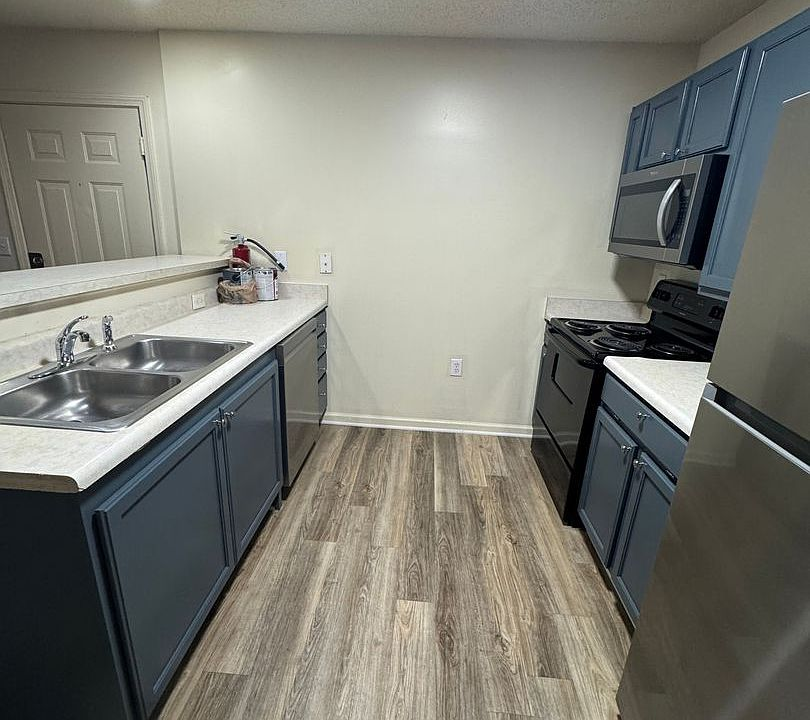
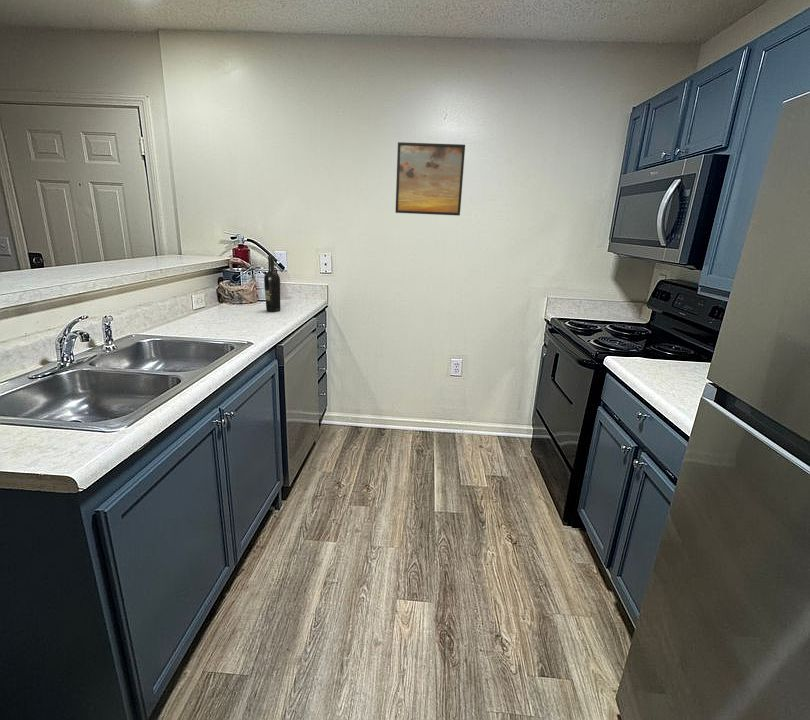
+ wine bottle [263,255,281,313]
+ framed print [394,141,466,216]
